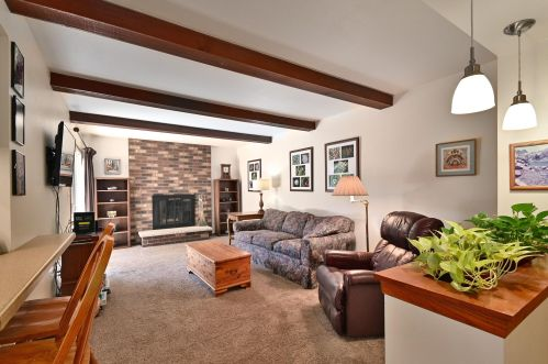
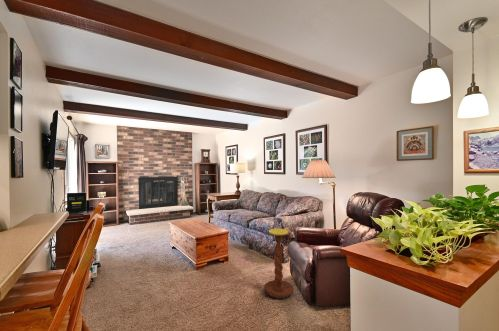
+ side table [263,227,295,300]
